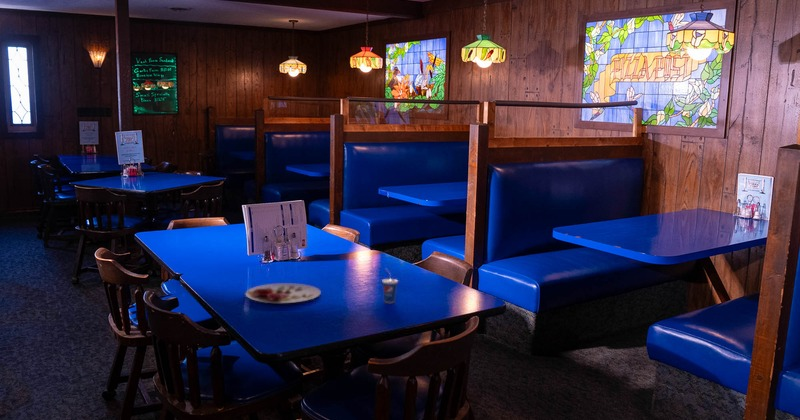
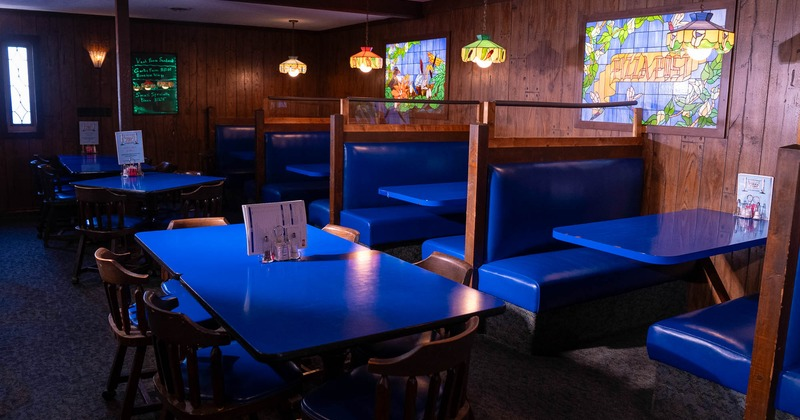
- plate [244,282,322,304]
- cup [381,268,399,304]
